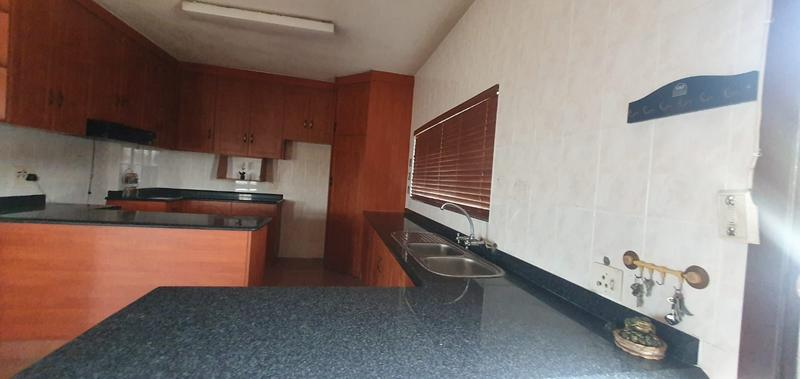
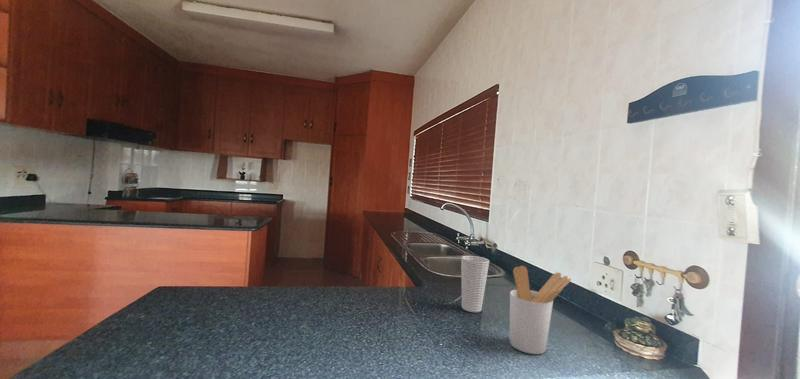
+ cup [460,255,490,313]
+ utensil holder [508,265,572,355]
